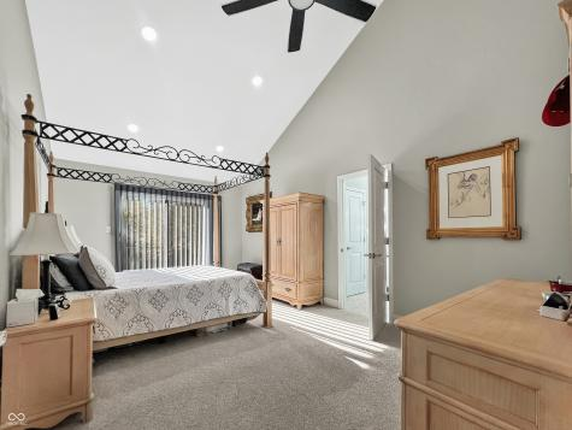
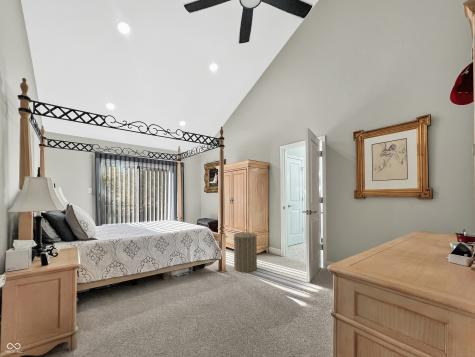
+ laundry hamper [233,228,258,273]
